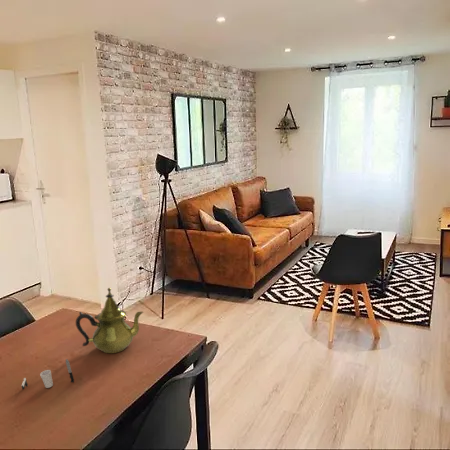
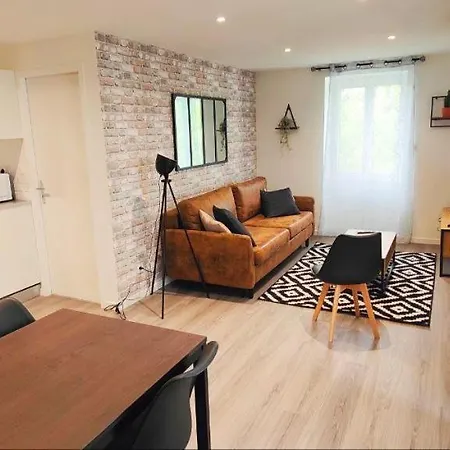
- cup [21,358,75,390]
- teapot [75,287,144,354]
